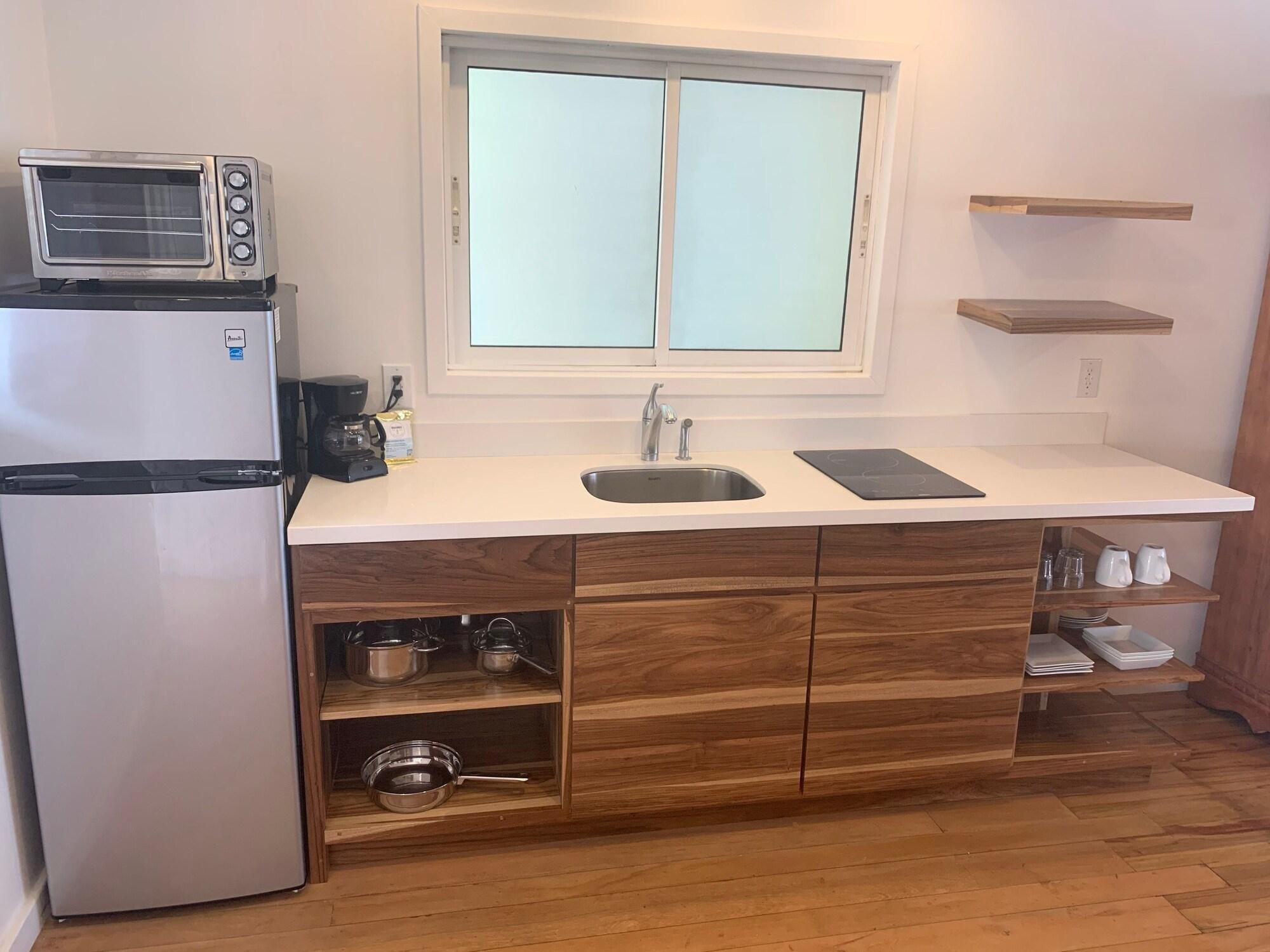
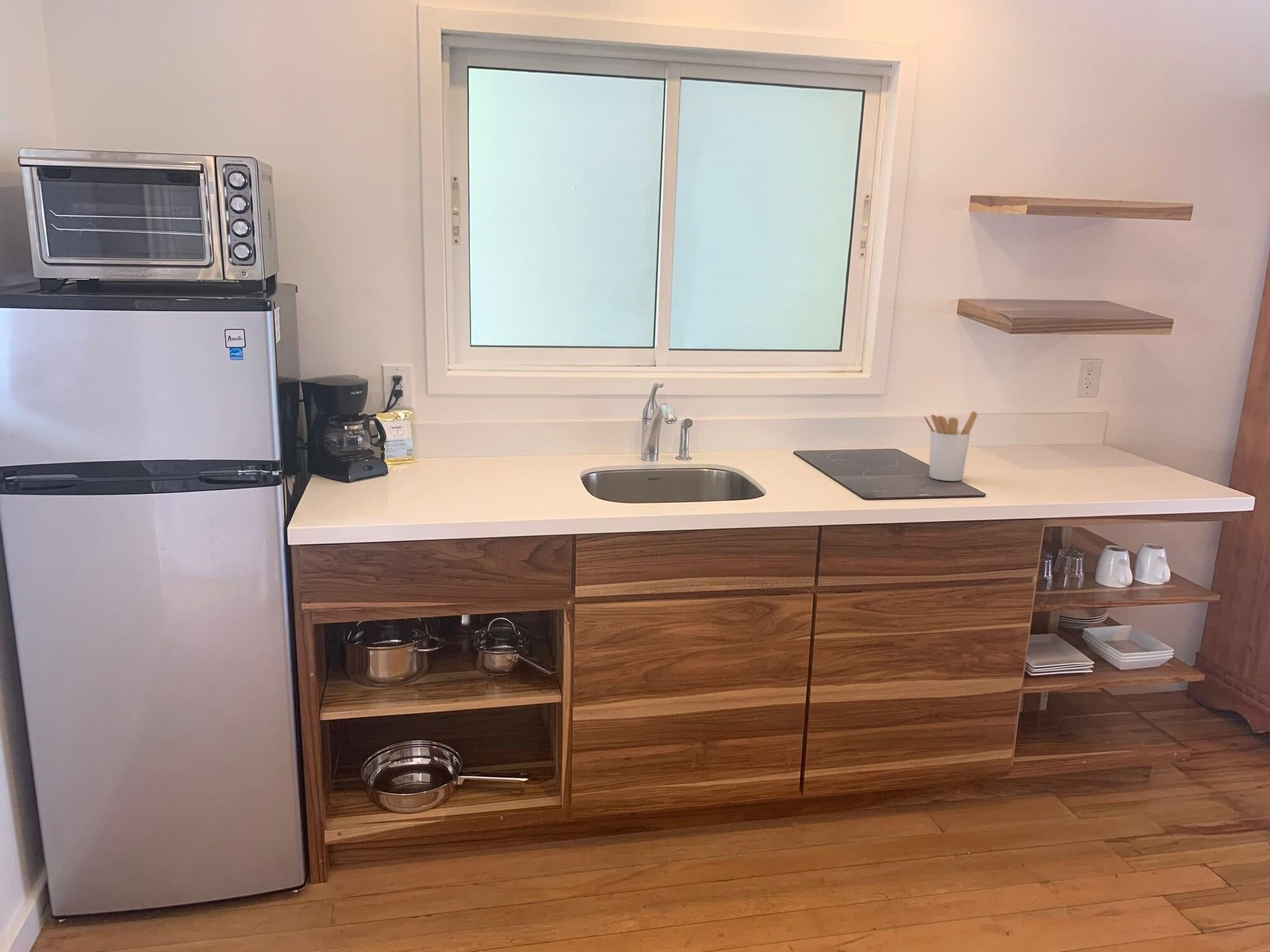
+ utensil holder [923,411,978,482]
